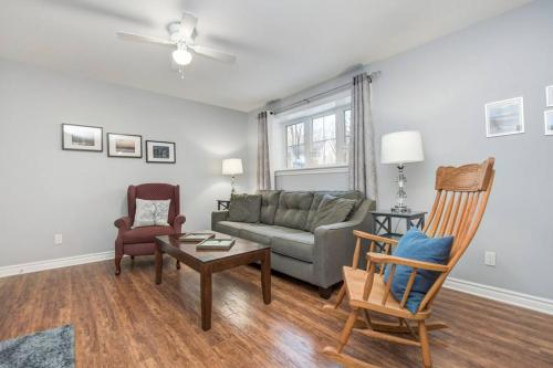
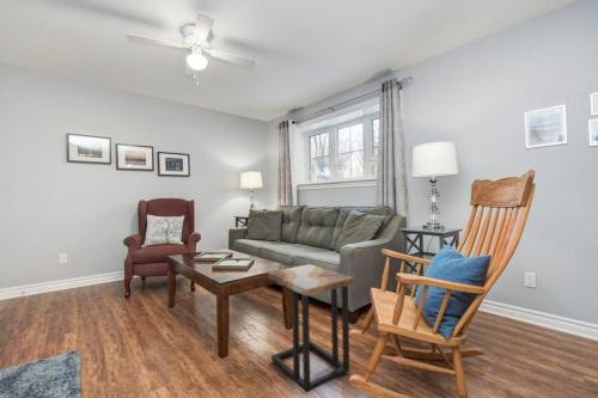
+ side table [267,263,354,394]
